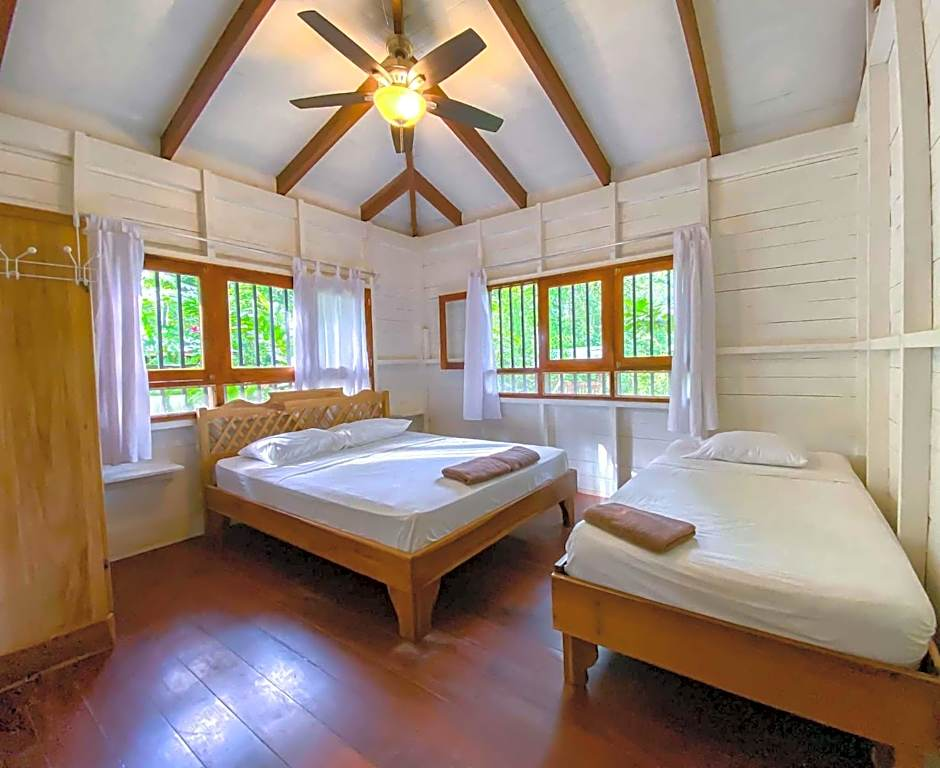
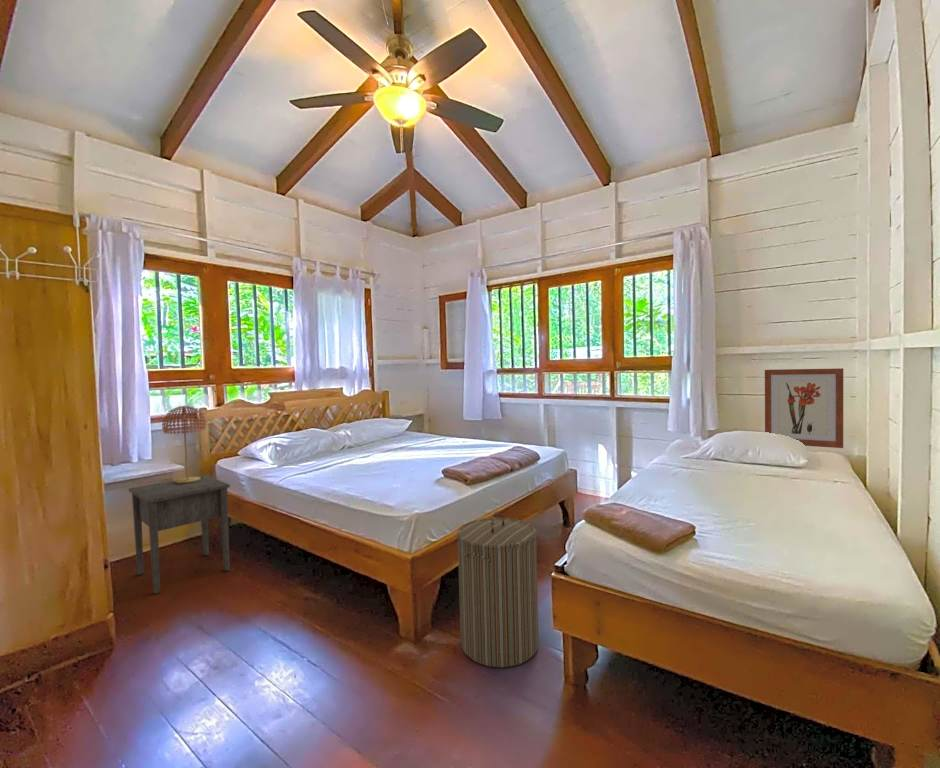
+ laundry hamper [456,510,540,669]
+ nightstand [128,474,231,595]
+ table lamp [161,405,207,483]
+ wall art [764,367,844,449]
